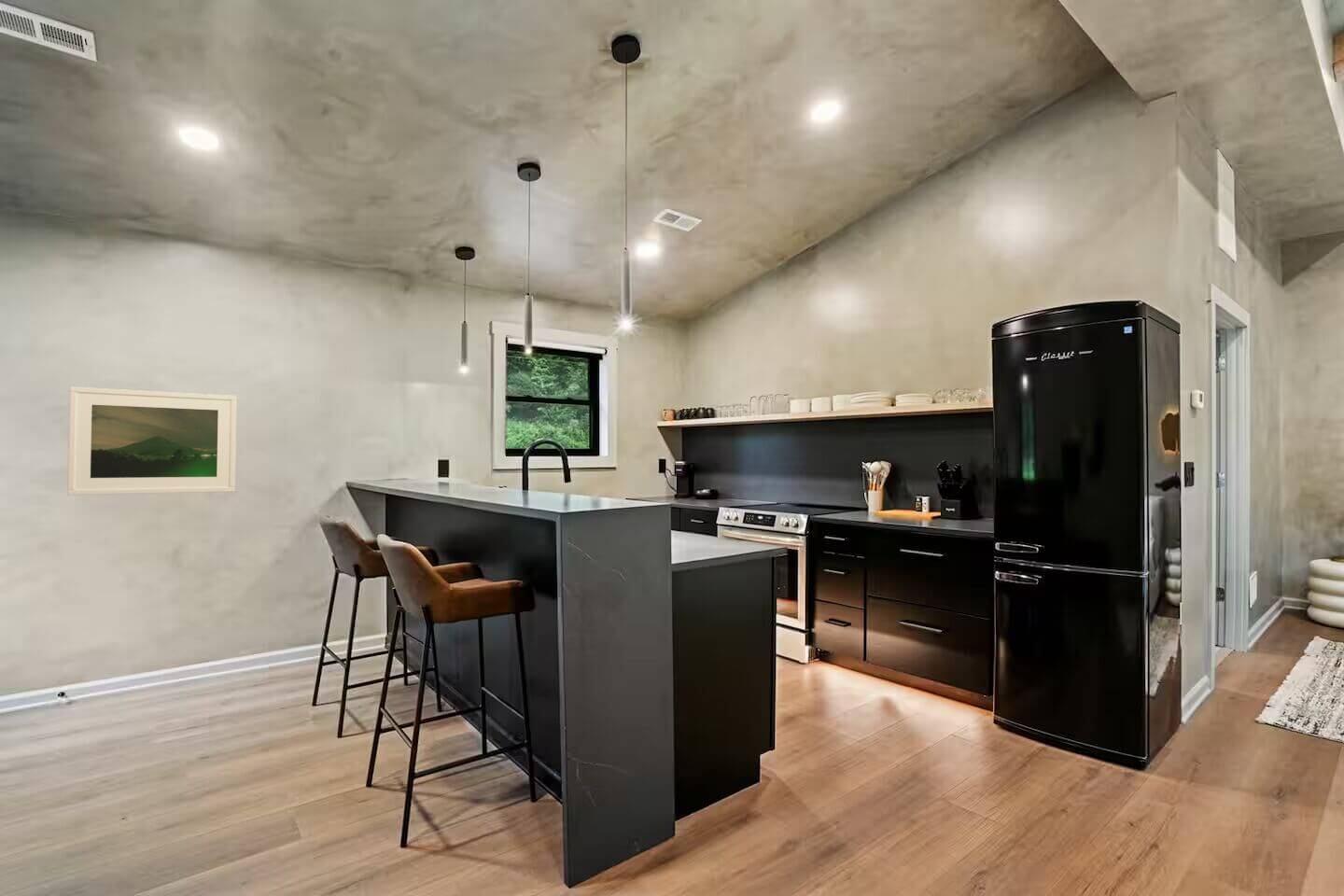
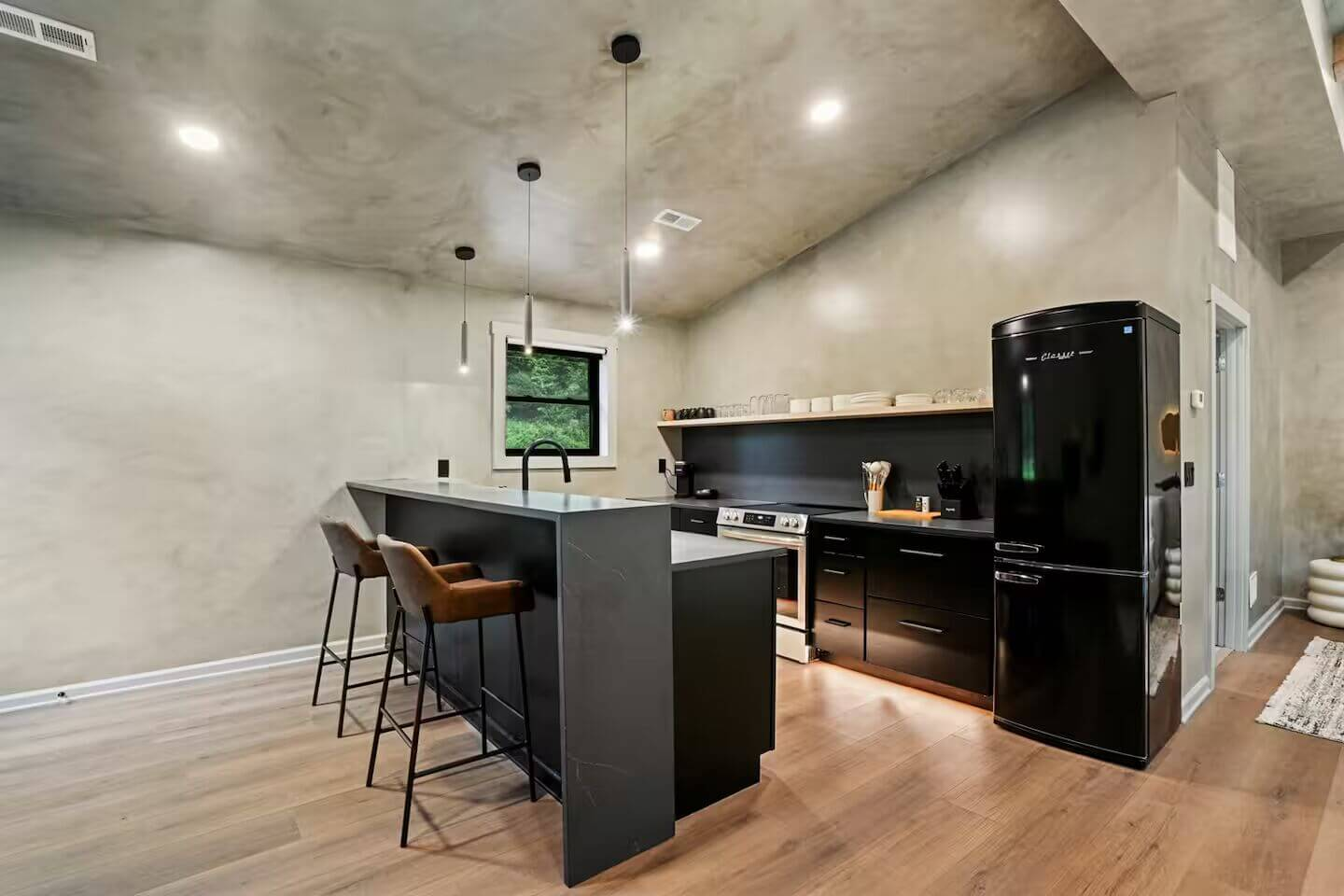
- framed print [66,386,237,496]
